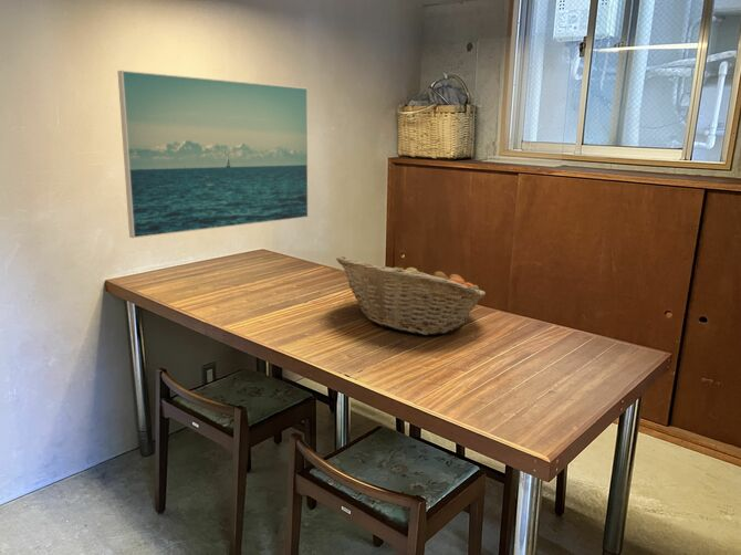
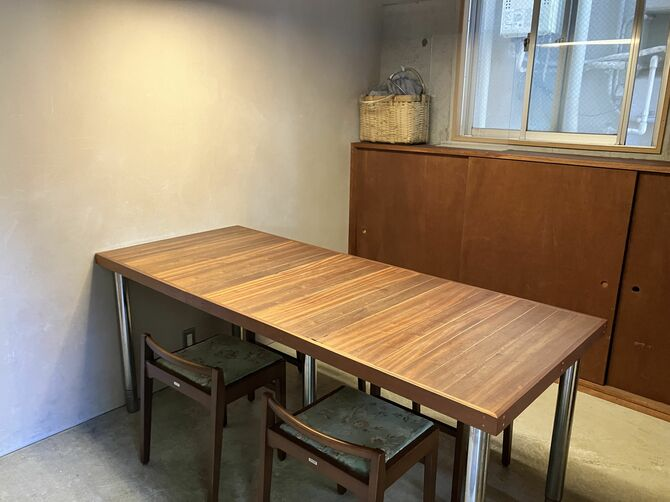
- fruit basket [335,255,487,336]
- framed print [116,70,310,239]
